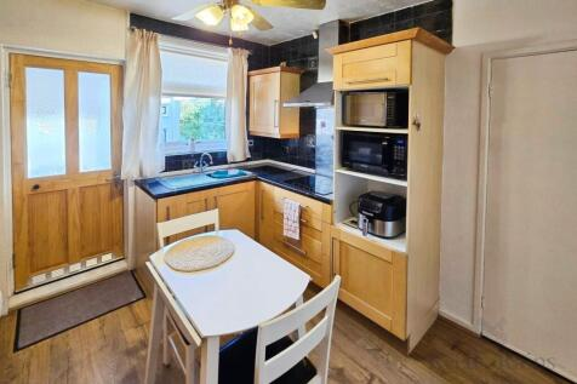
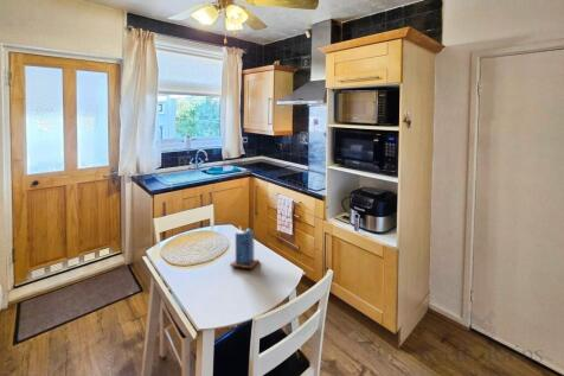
+ candle [229,225,261,269]
